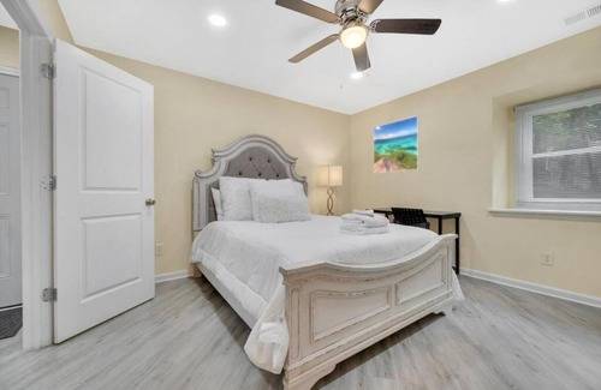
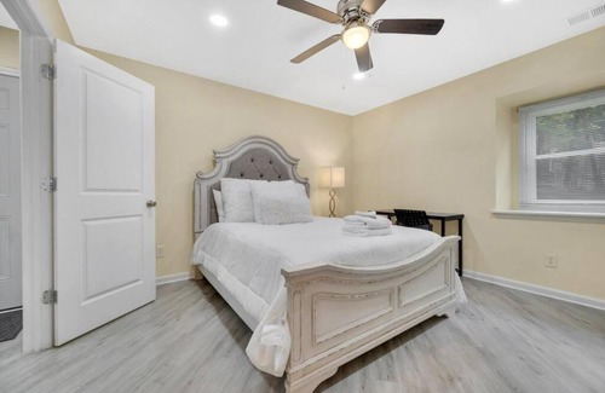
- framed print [373,114,421,174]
